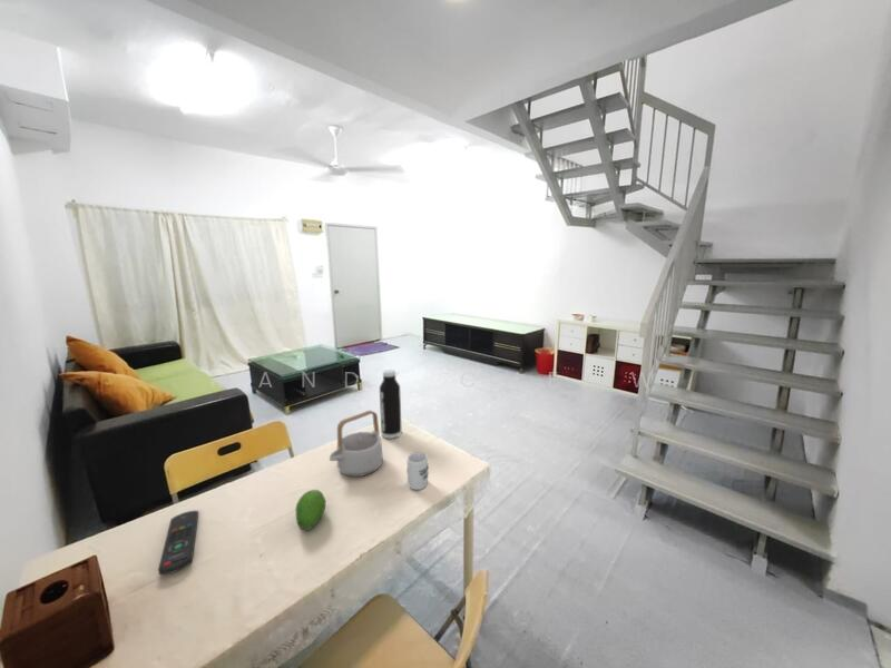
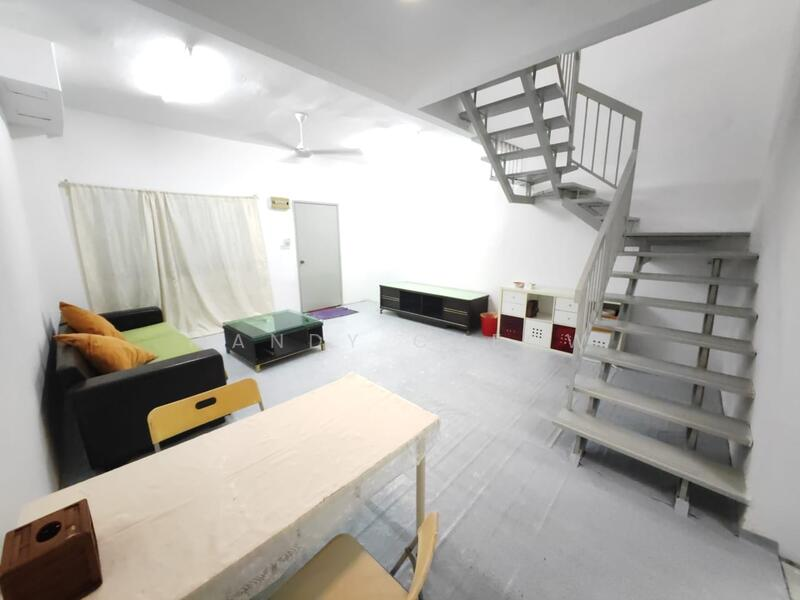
- teapot [329,410,384,478]
- water bottle [379,369,403,440]
- remote control [157,510,199,576]
- cup [405,451,430,491]
- fruit [295,489,326,532]
